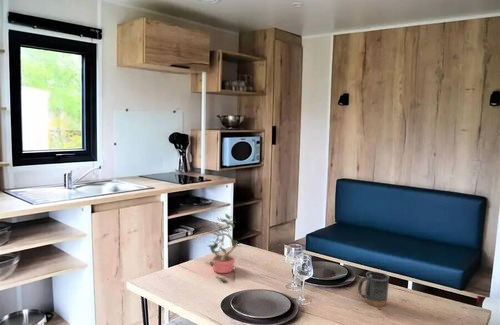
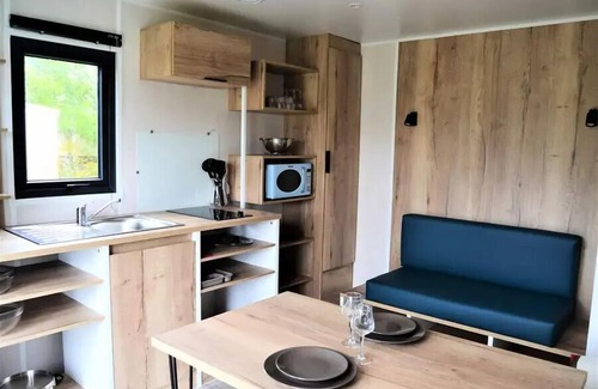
- potted plant [205,213,242,284]
- mug [357,270,390,308]
